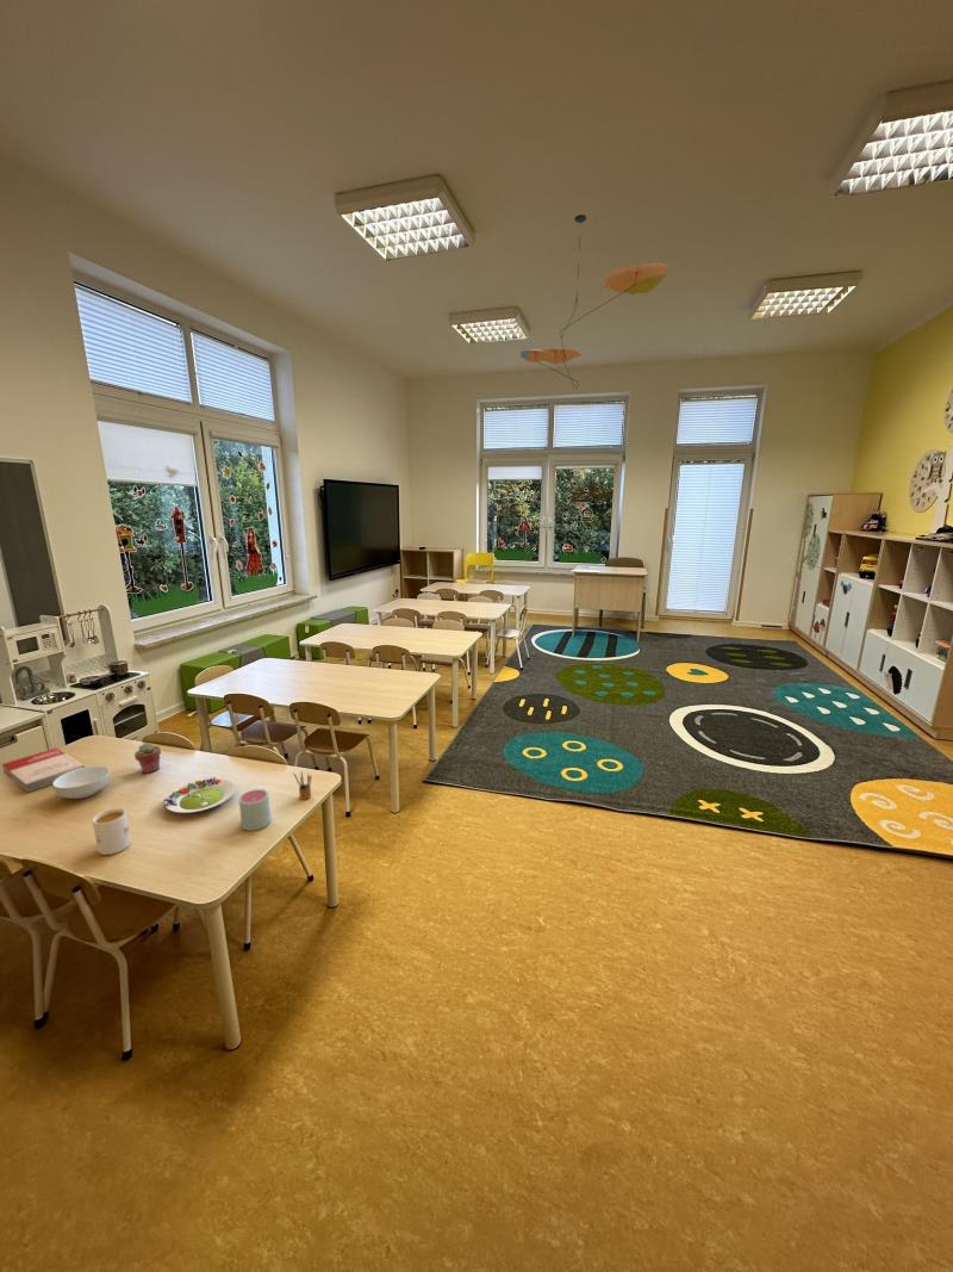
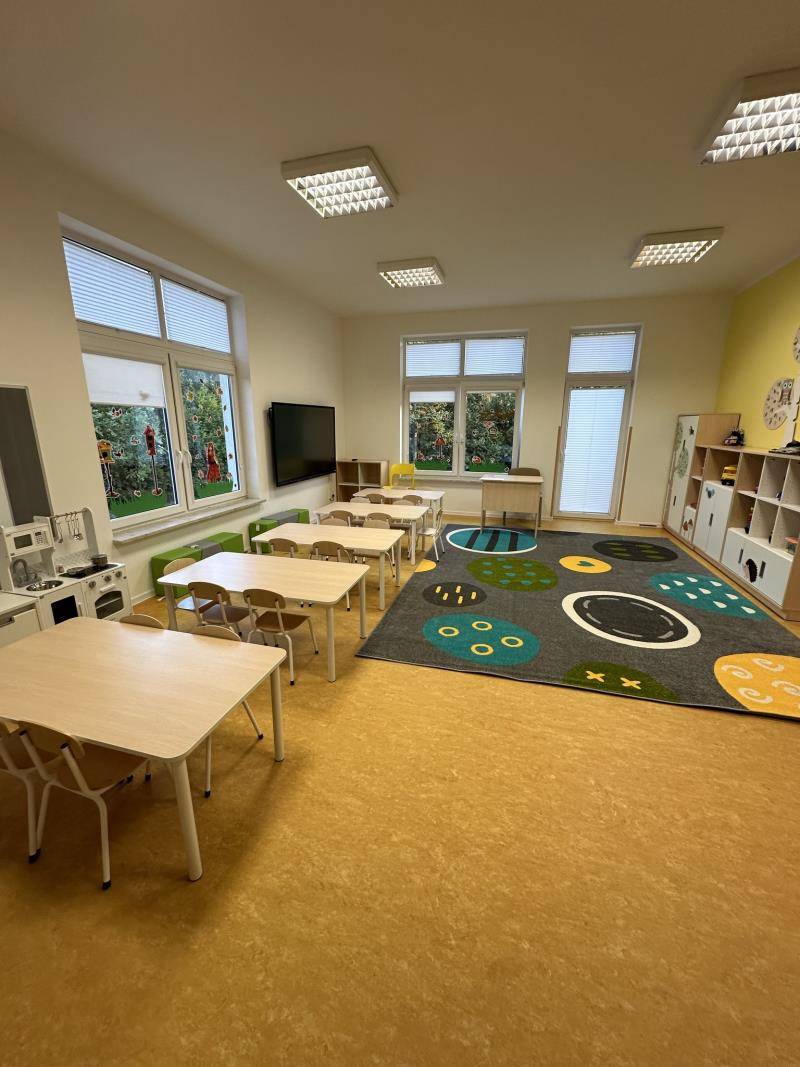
- mug [237,787,273,832]
- pencil box [292,771,313,801]
- potted succulent [133,742,162,774]
- ceiling mobile [519,213,669,389]
- book [0,746,86,794]
- cereal bowl [52,765,111,800]
- mug [92,807,132,856]
- salad plate [162,776,237,814]
